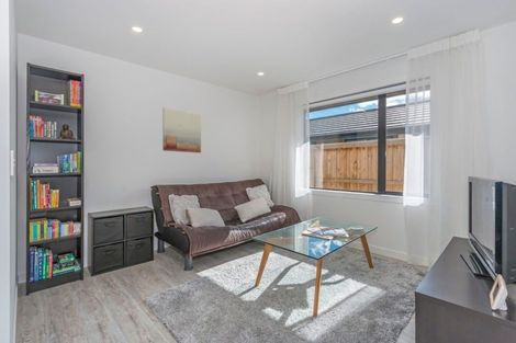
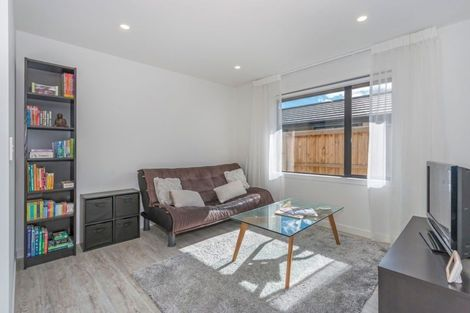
- wall art [161,106,202,153]
